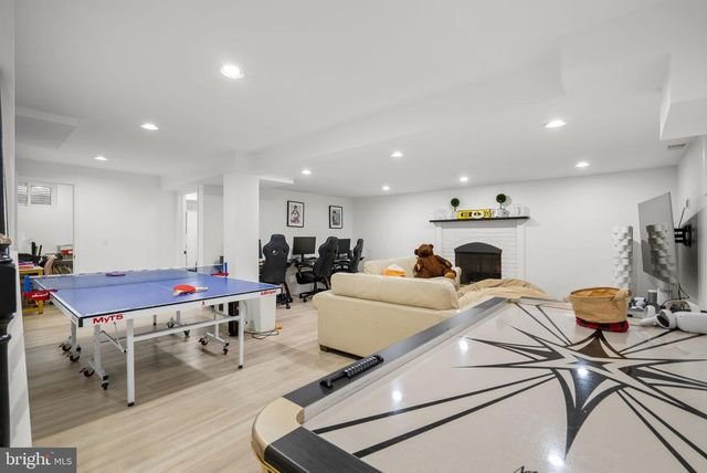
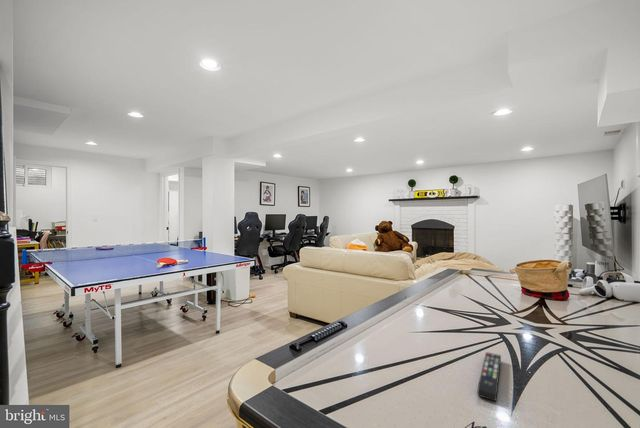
+ remote control [476,351,502,402]
